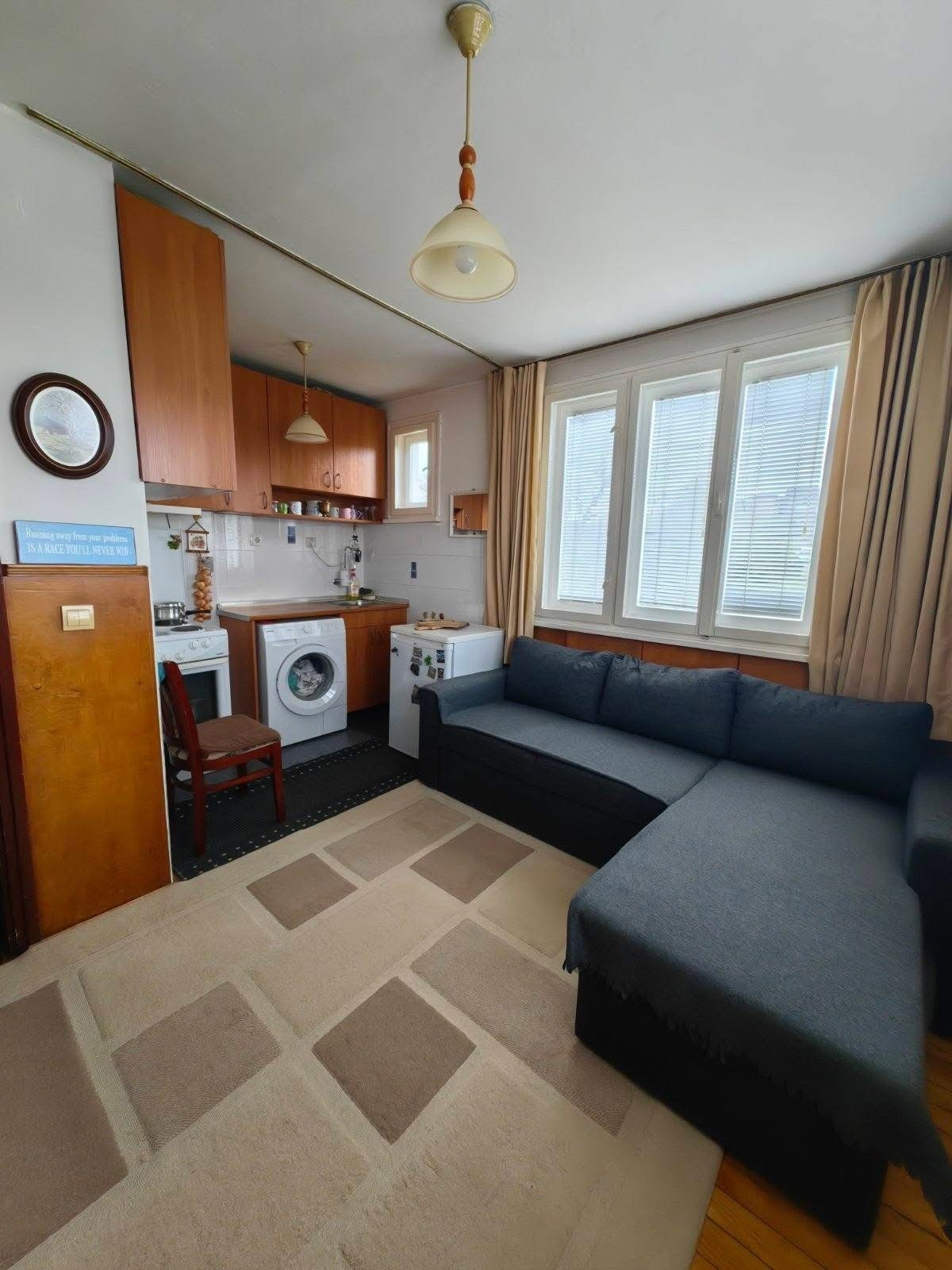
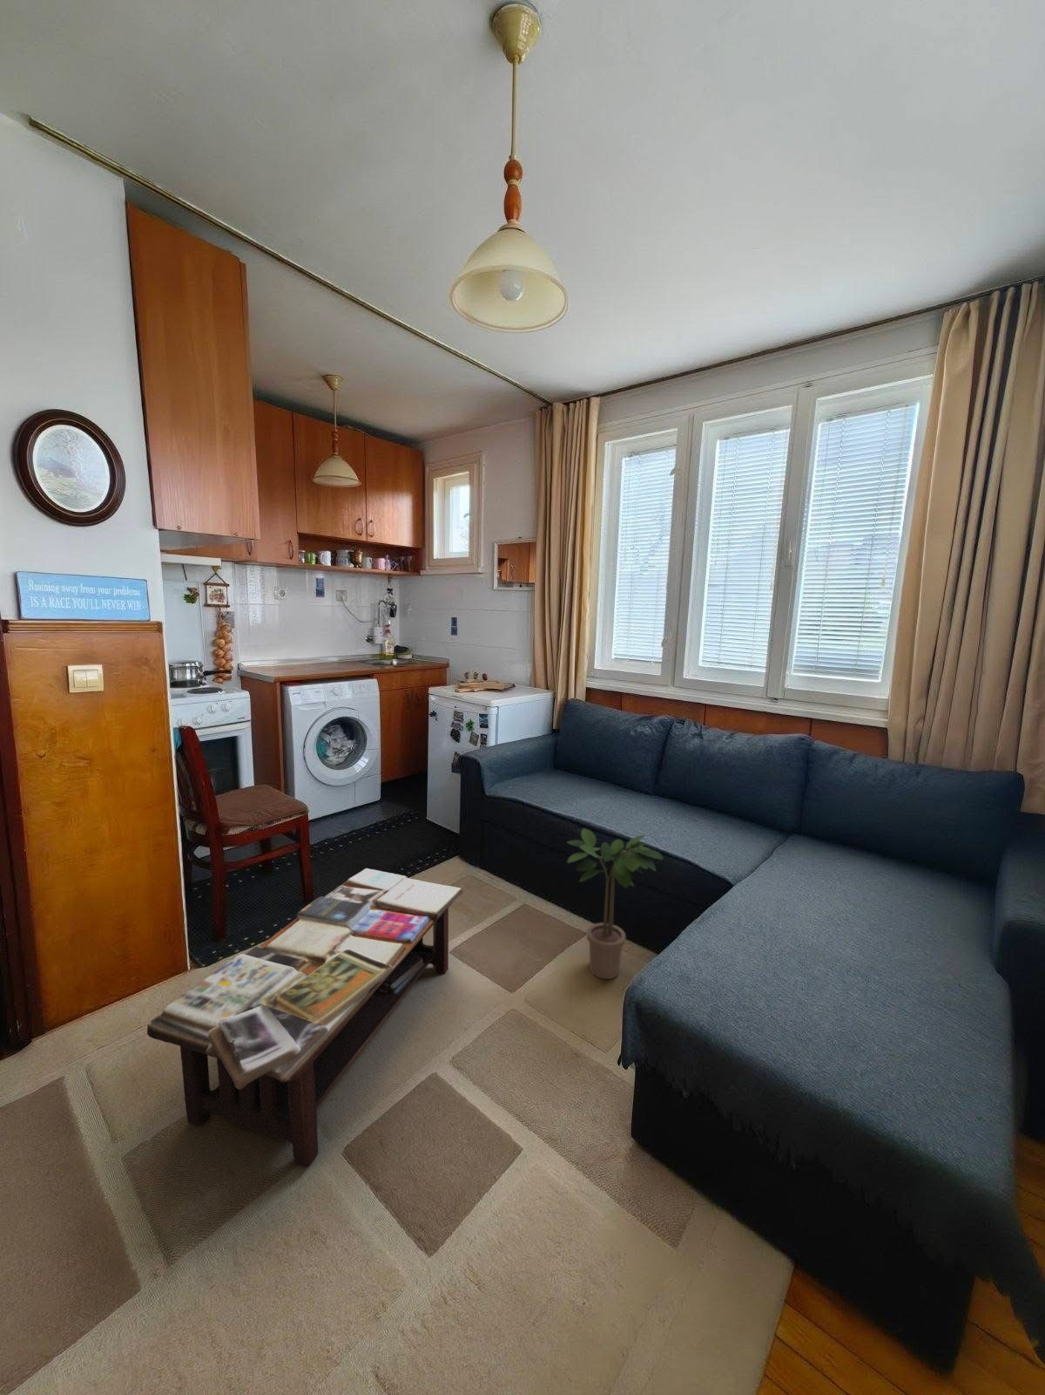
+ coffee table [146,868,463,1168]
+ potted plant [566,827,664,980]
